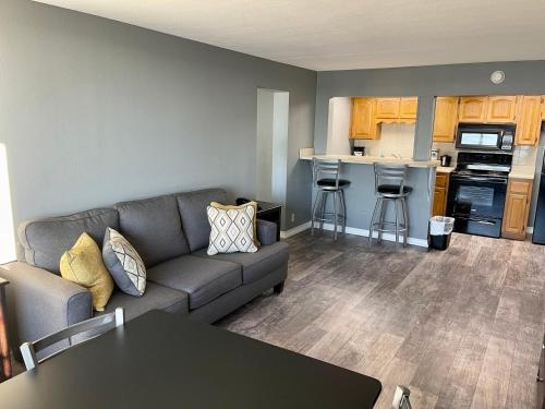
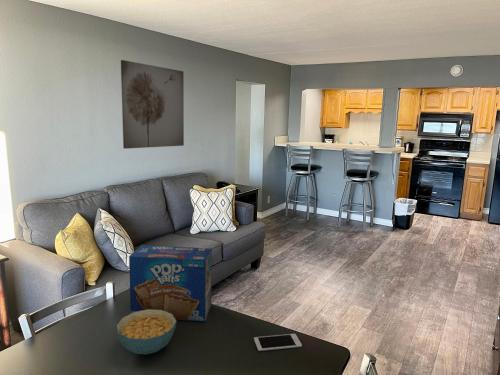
+ wall art [120,59,185,150]
+ cereal bowl [116,309,177,355]
+ cell phone [253,333,303,352]
+ toaster pastry box [128,244,213,323]
